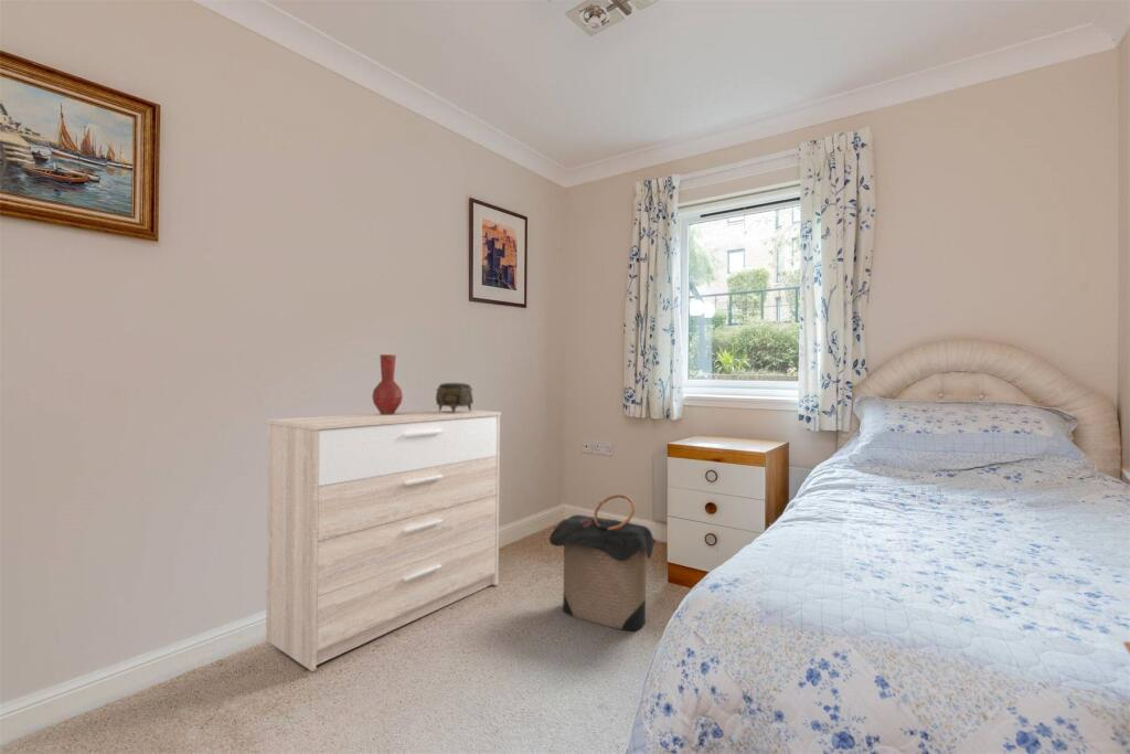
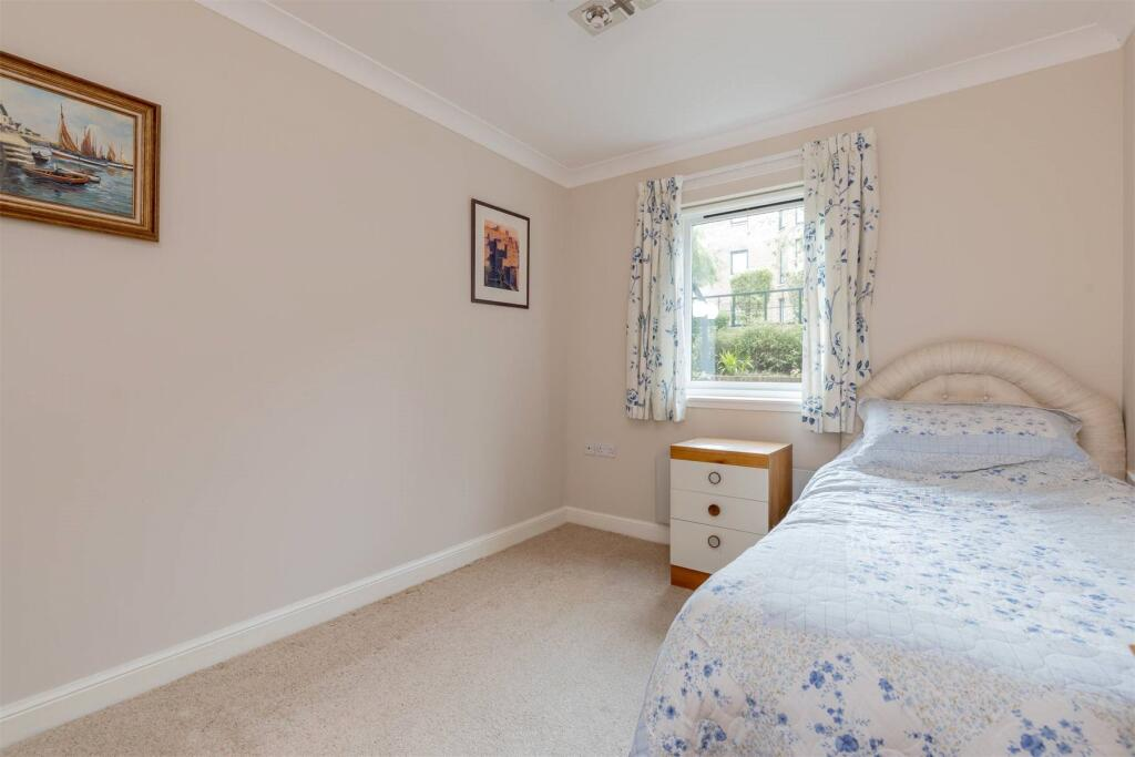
- vase [371,353,404,415]
- laundry hamper [548,493,659,631]
- sideboard [265,408,502,672]
- jewelry box [435,382,475,414]
